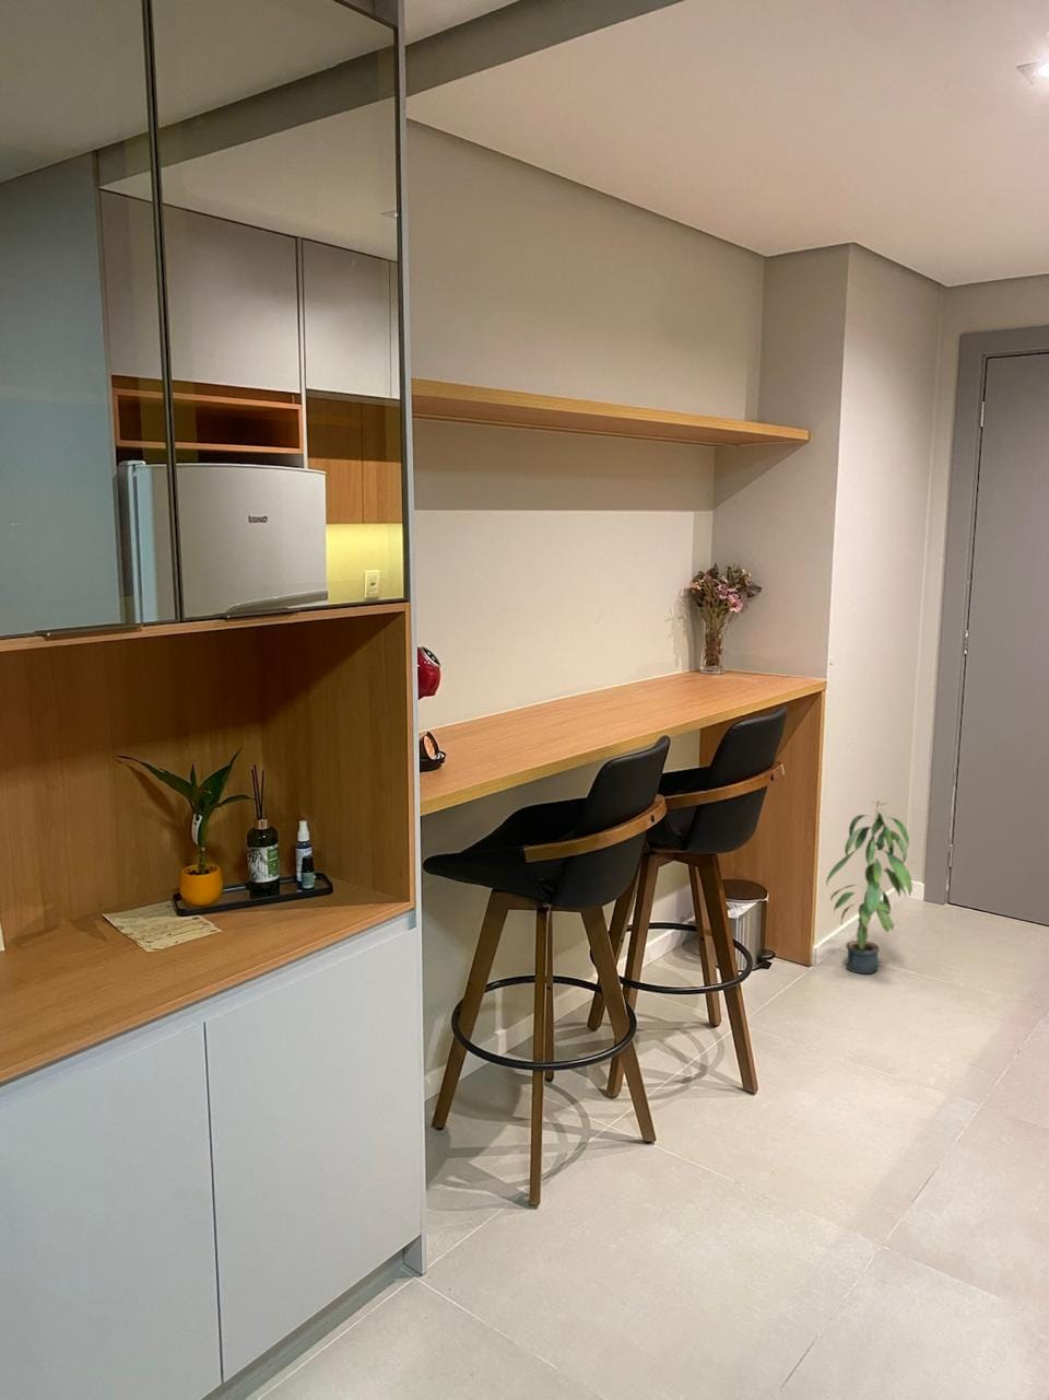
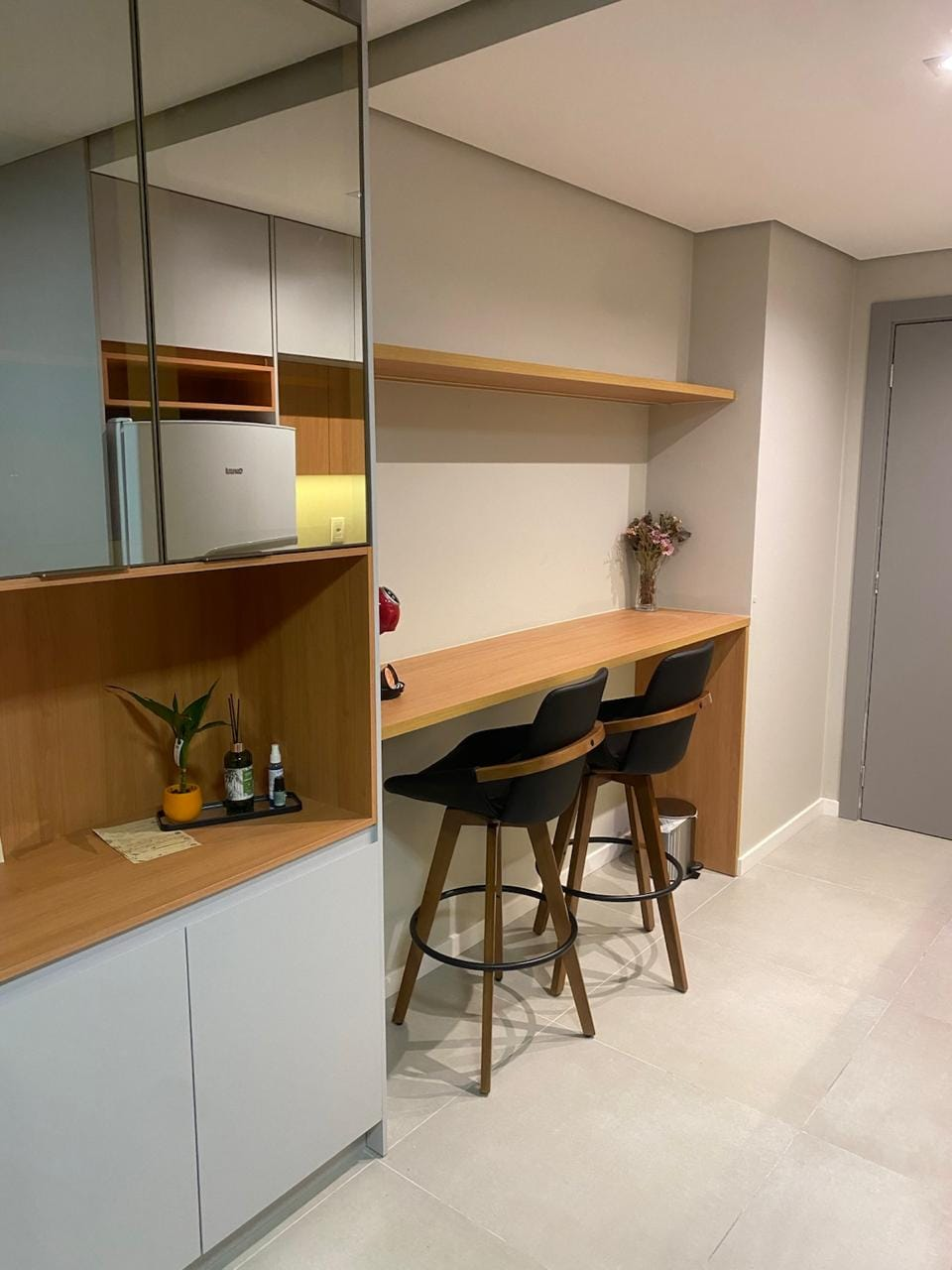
- potted plant [825,798,913,974]
